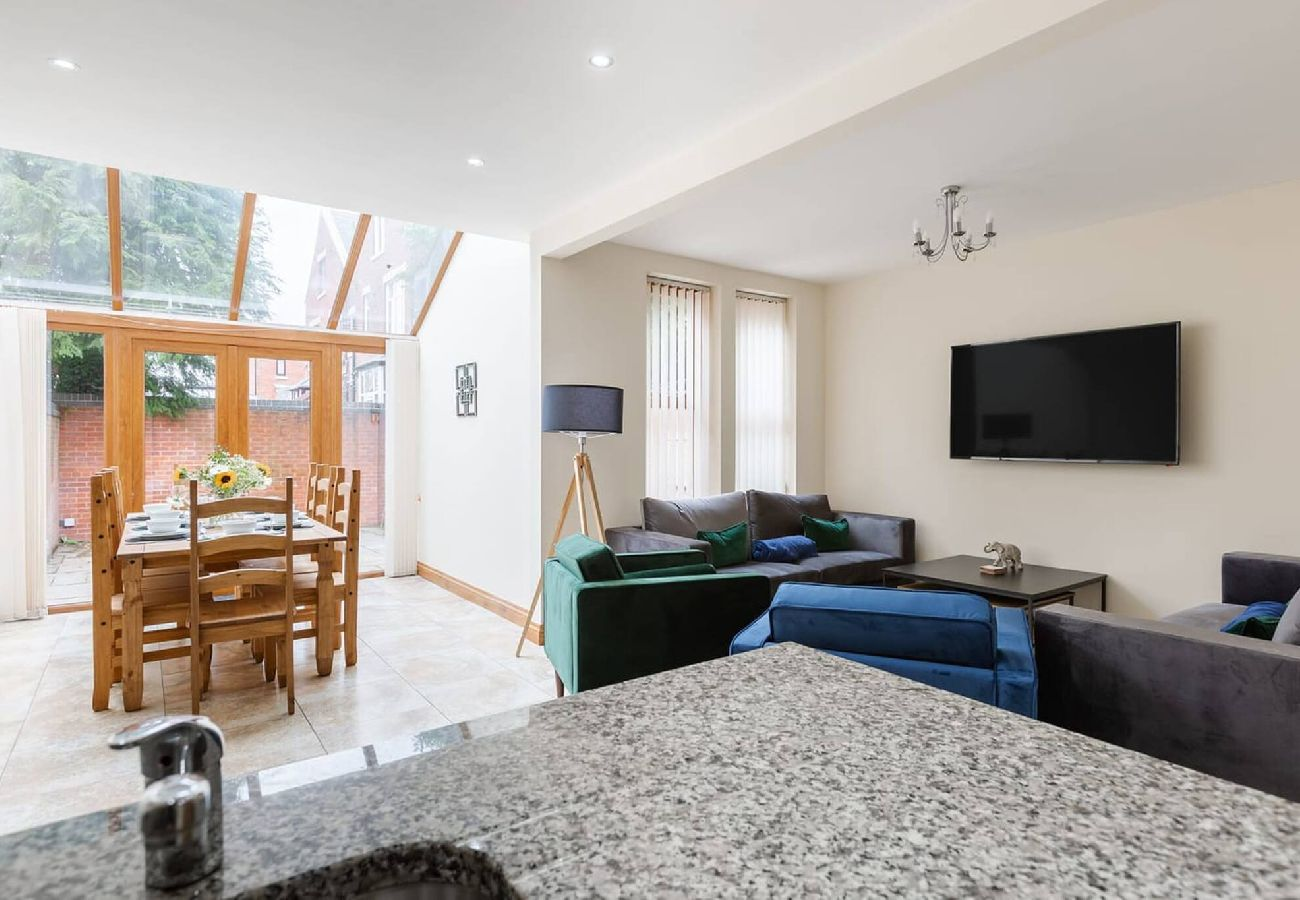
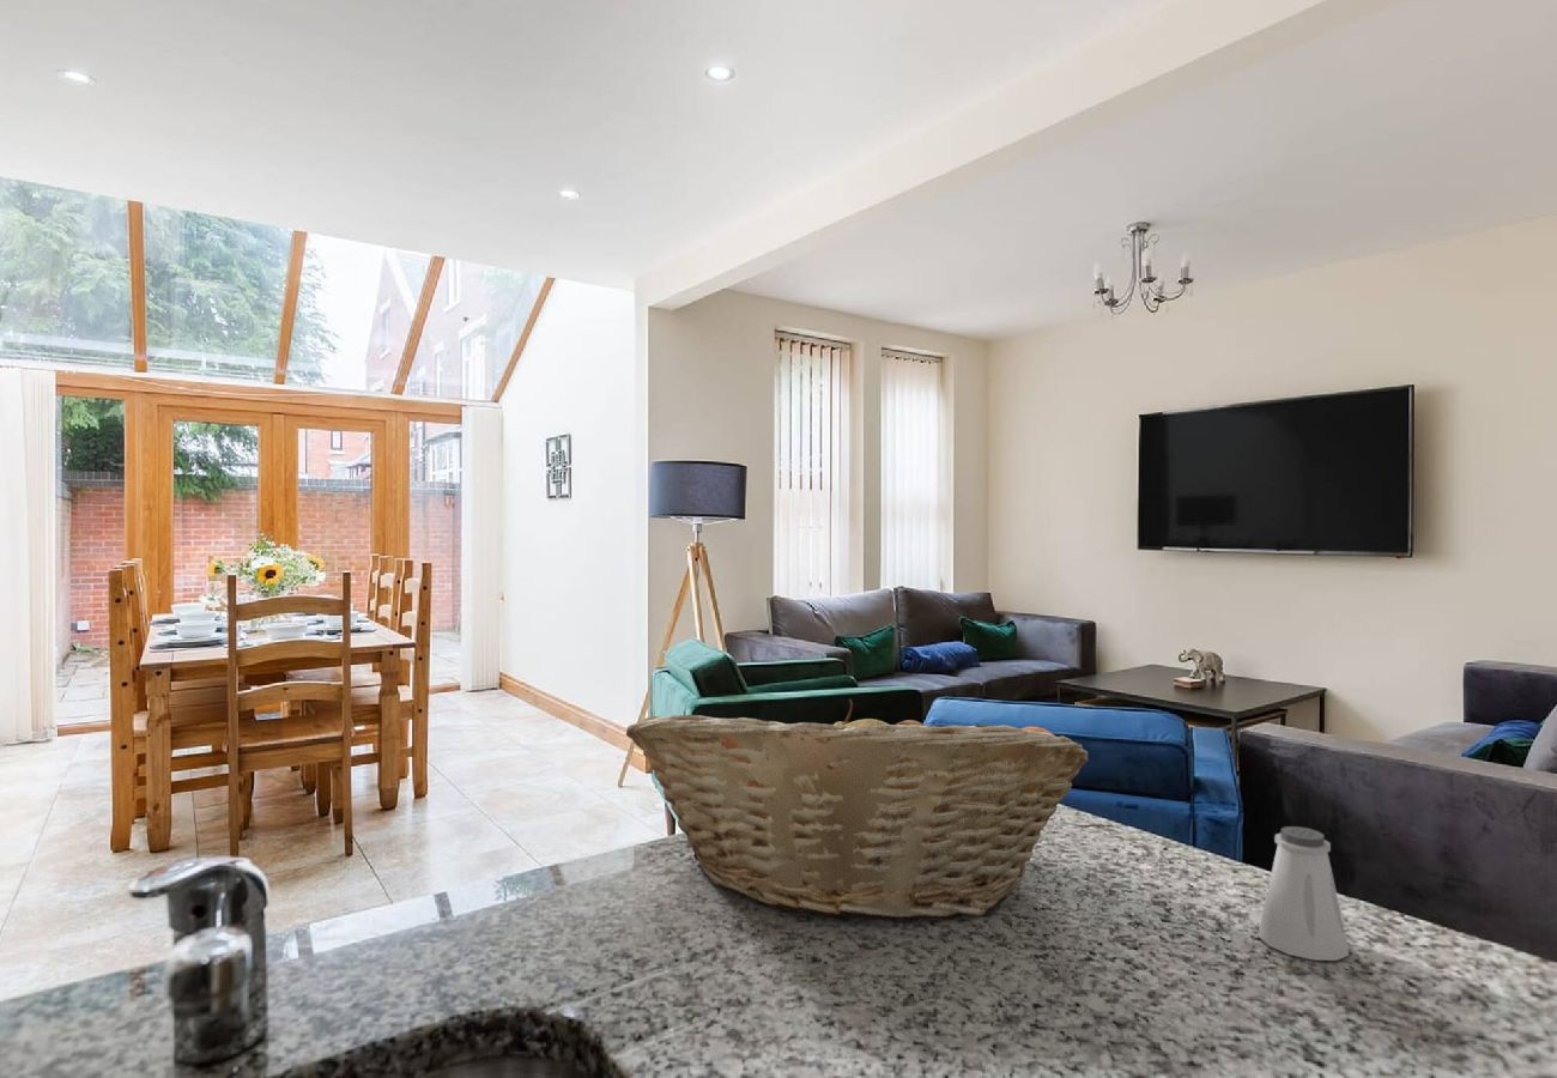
+ fruit basket [625,698,1090,922]
+ saltshaker [1256,825,1350,962]
